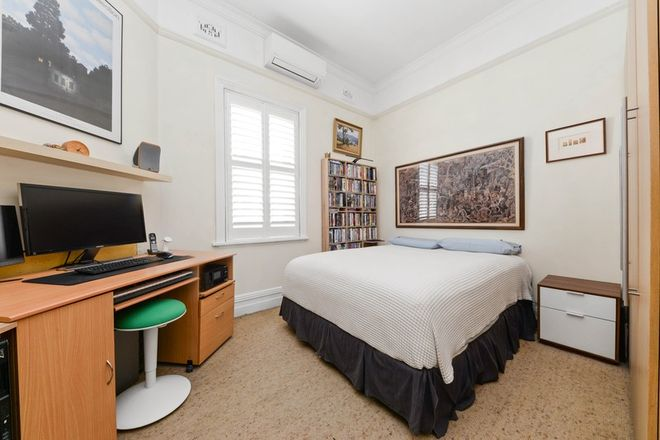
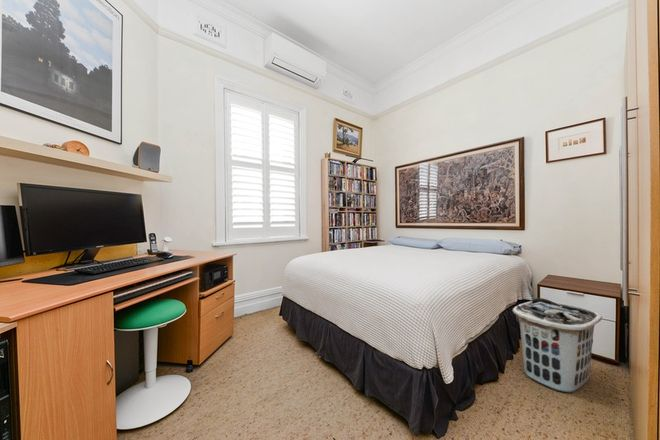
+ clothes hamper [511,297,603,394]
